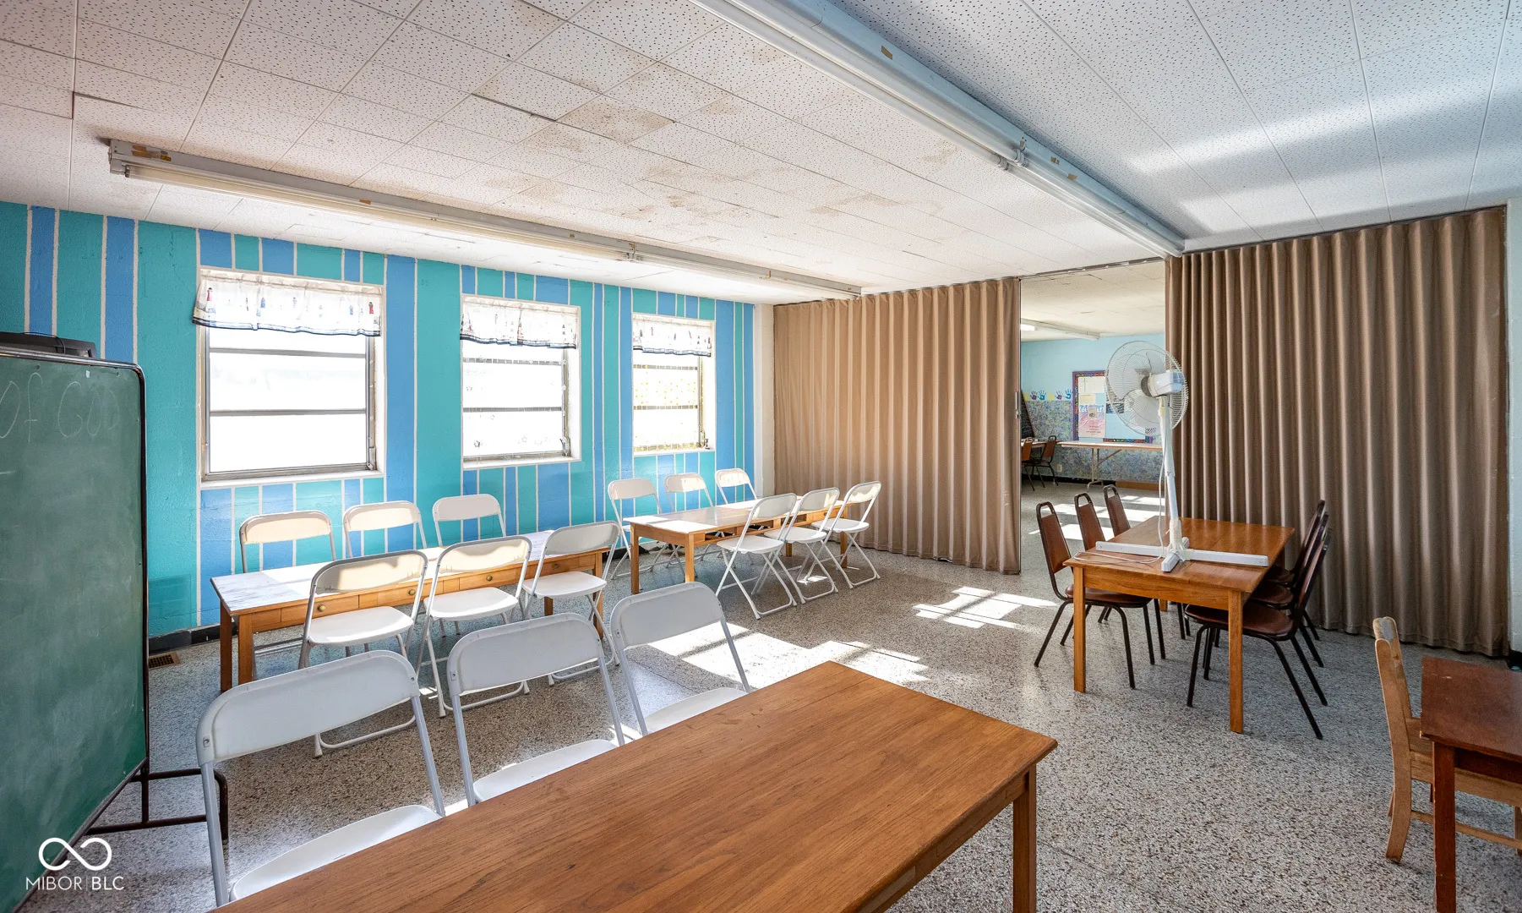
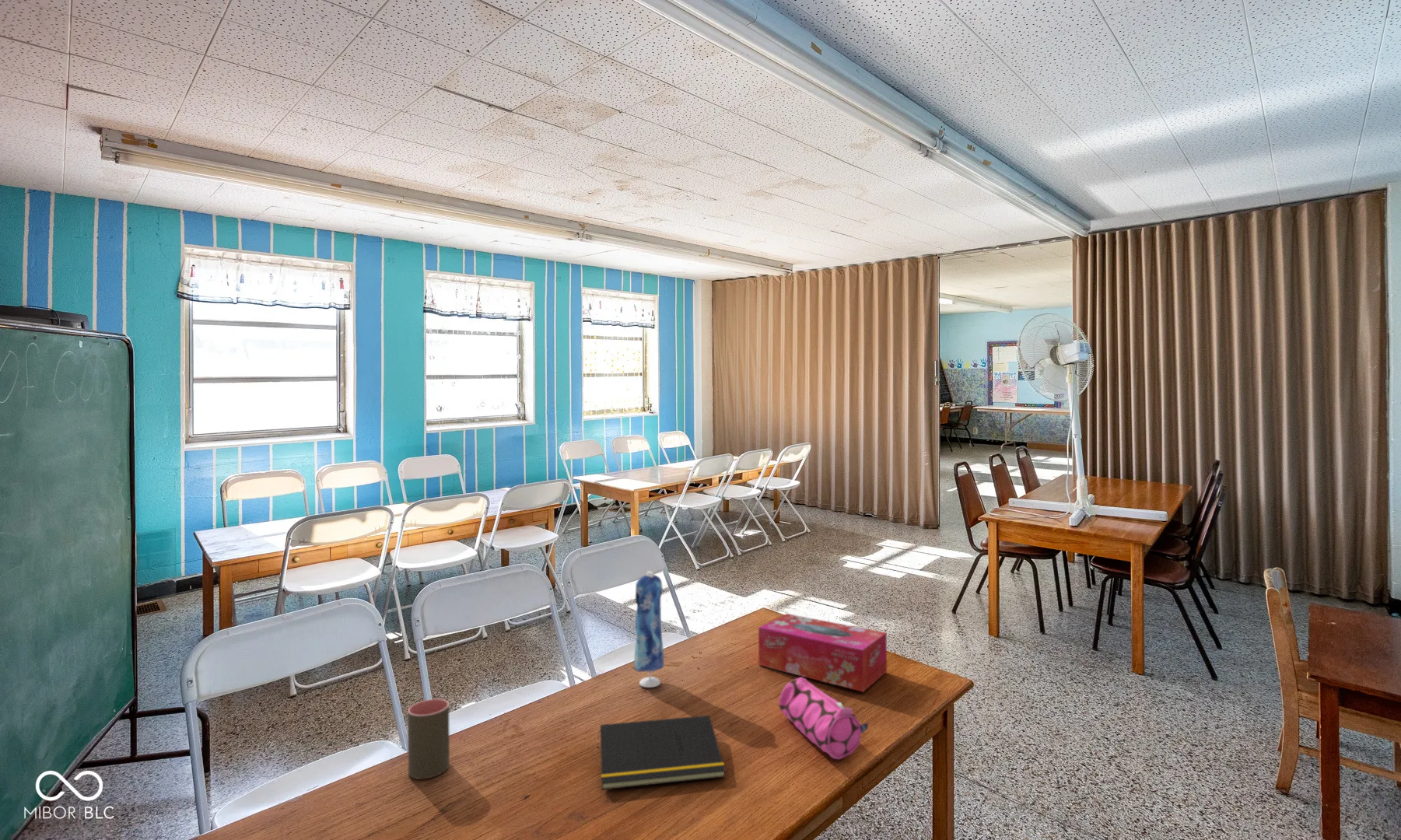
+ pencil case [778,677,869,760]
+ tissue box [758,613,888,693]
+ dress [633,570,665,688]
+ notepad [597,715,727,791]
+ cup [407,698,450,780]
